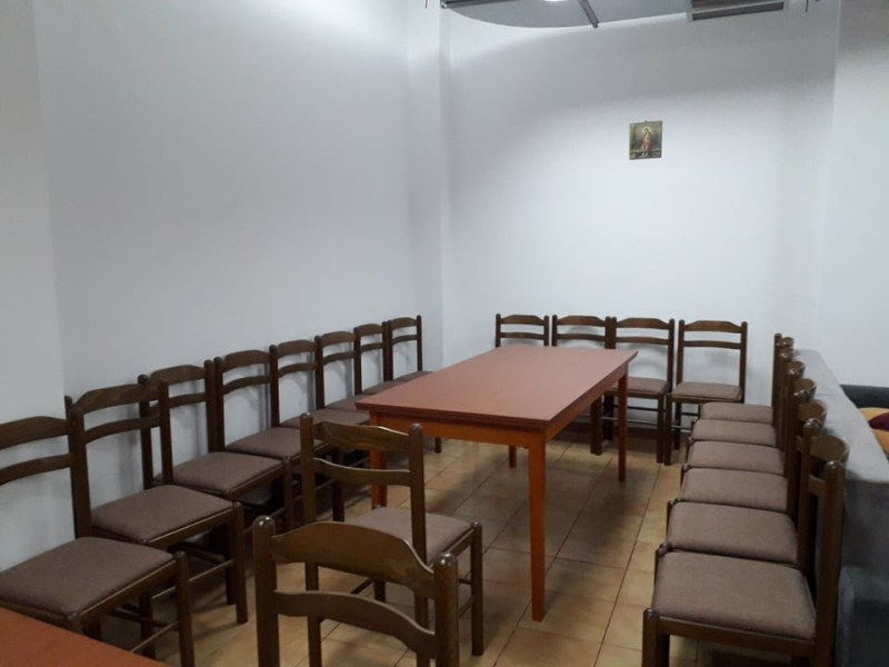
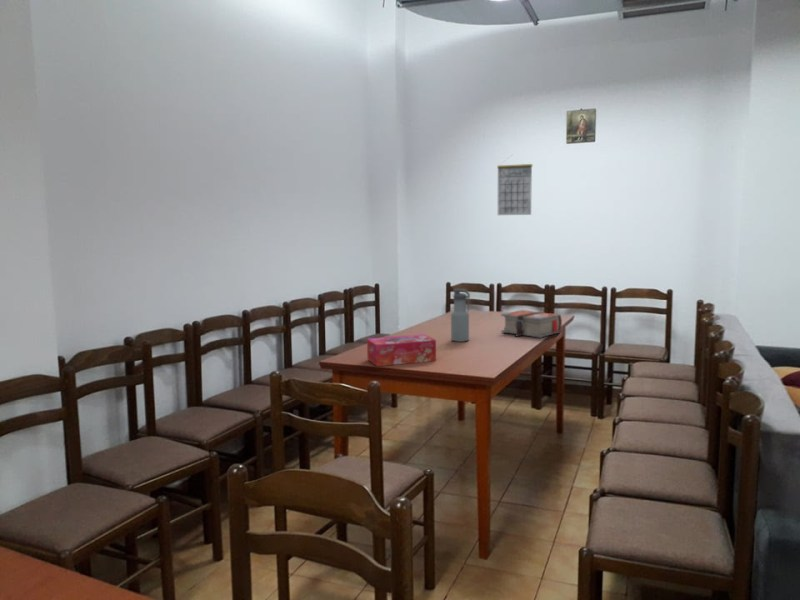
+ tissue box [366,333,437,367]
+ calendar [496,155,533,216]
+ bible [500,309,563,339]
+ water bottle [450,288,471,343]
